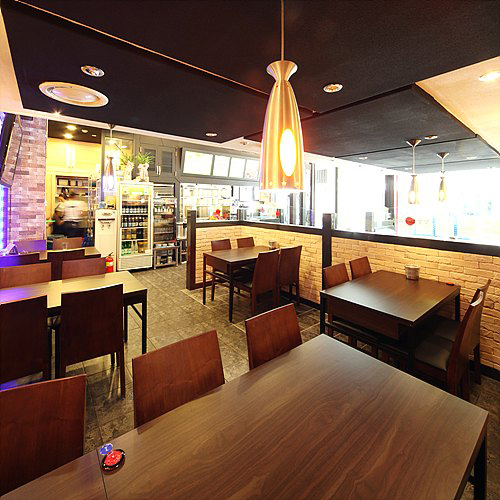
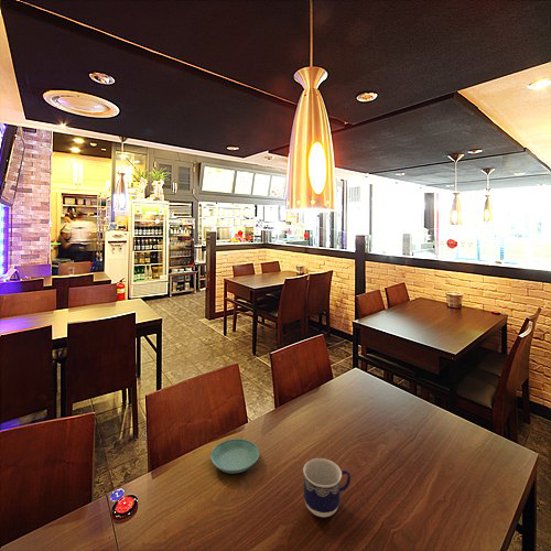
+ cup [302,457,352,518]
+ saucer [209,437,260,475]
